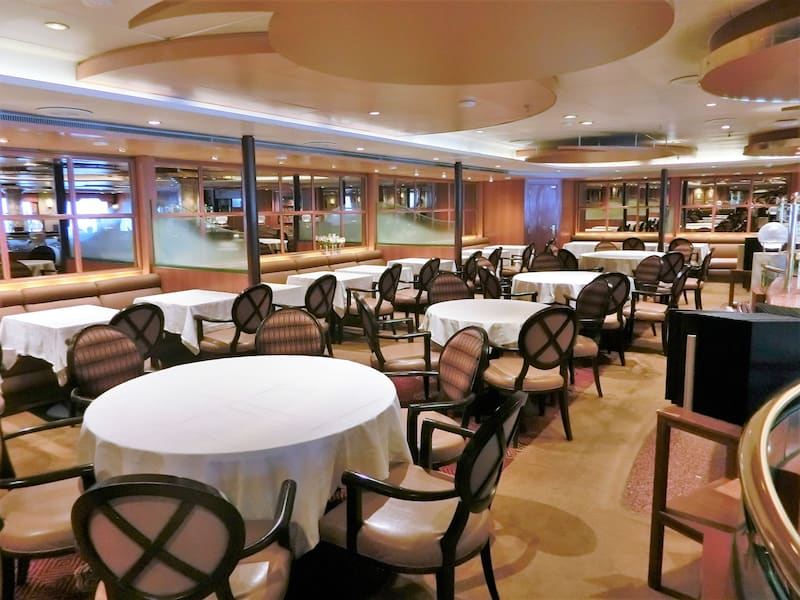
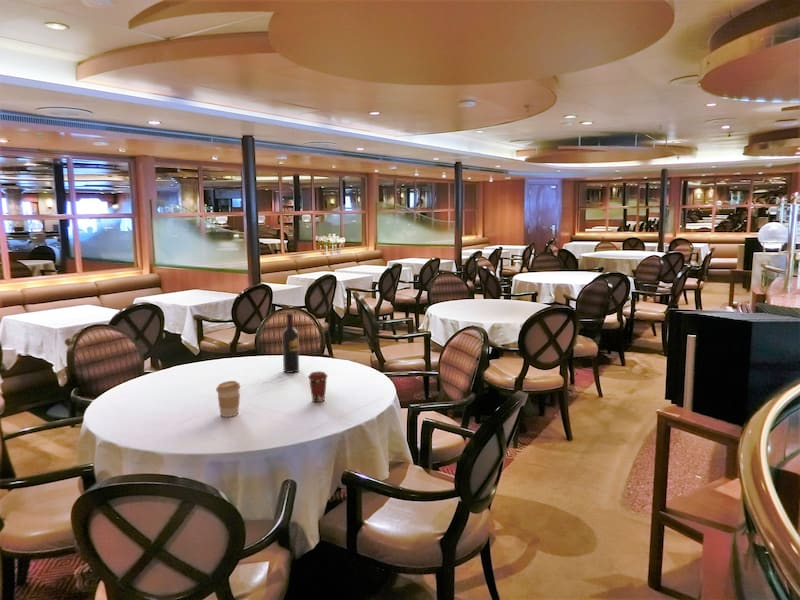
+ wine bottle [281,312,300,374]
+ coffee cup [307,370,329,403]
+ coffee cup [215,380,241,418]
